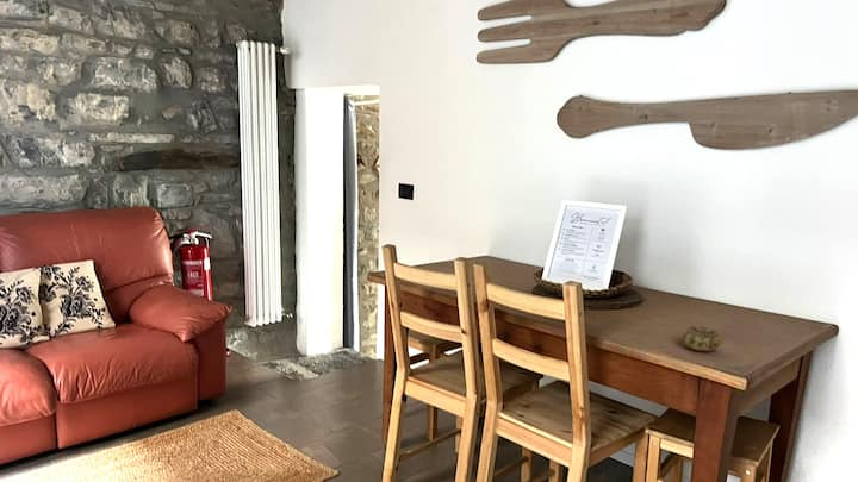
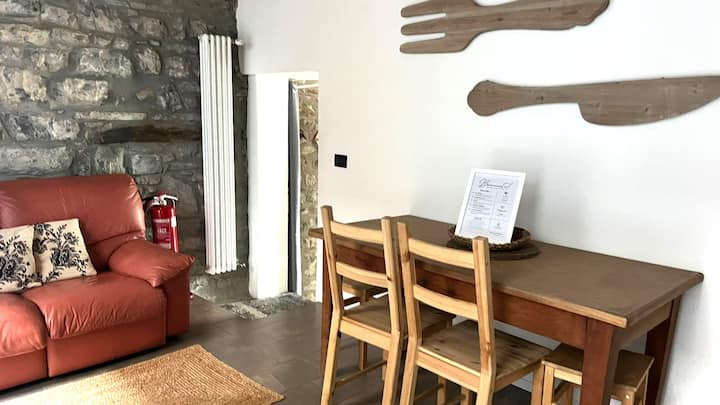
- decorative ball [680,325,722,352]
